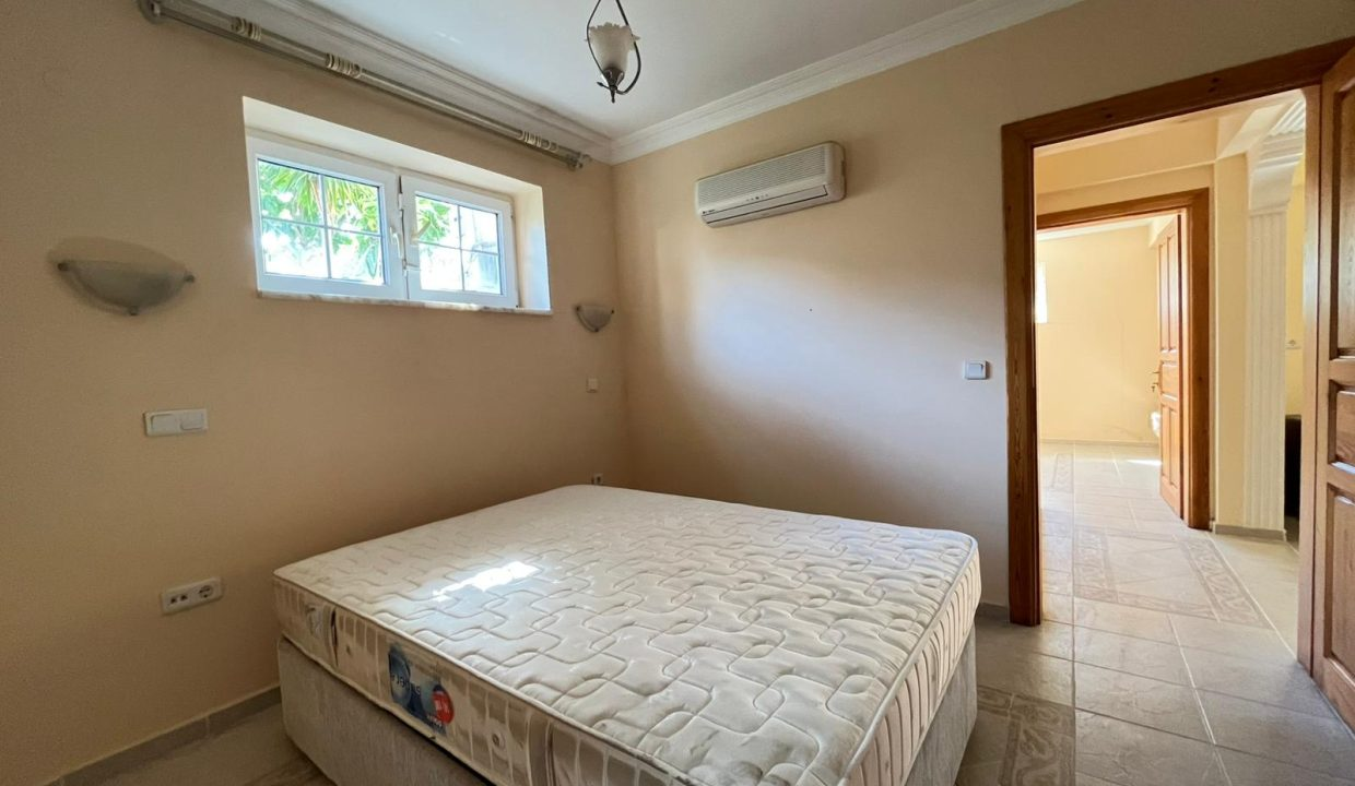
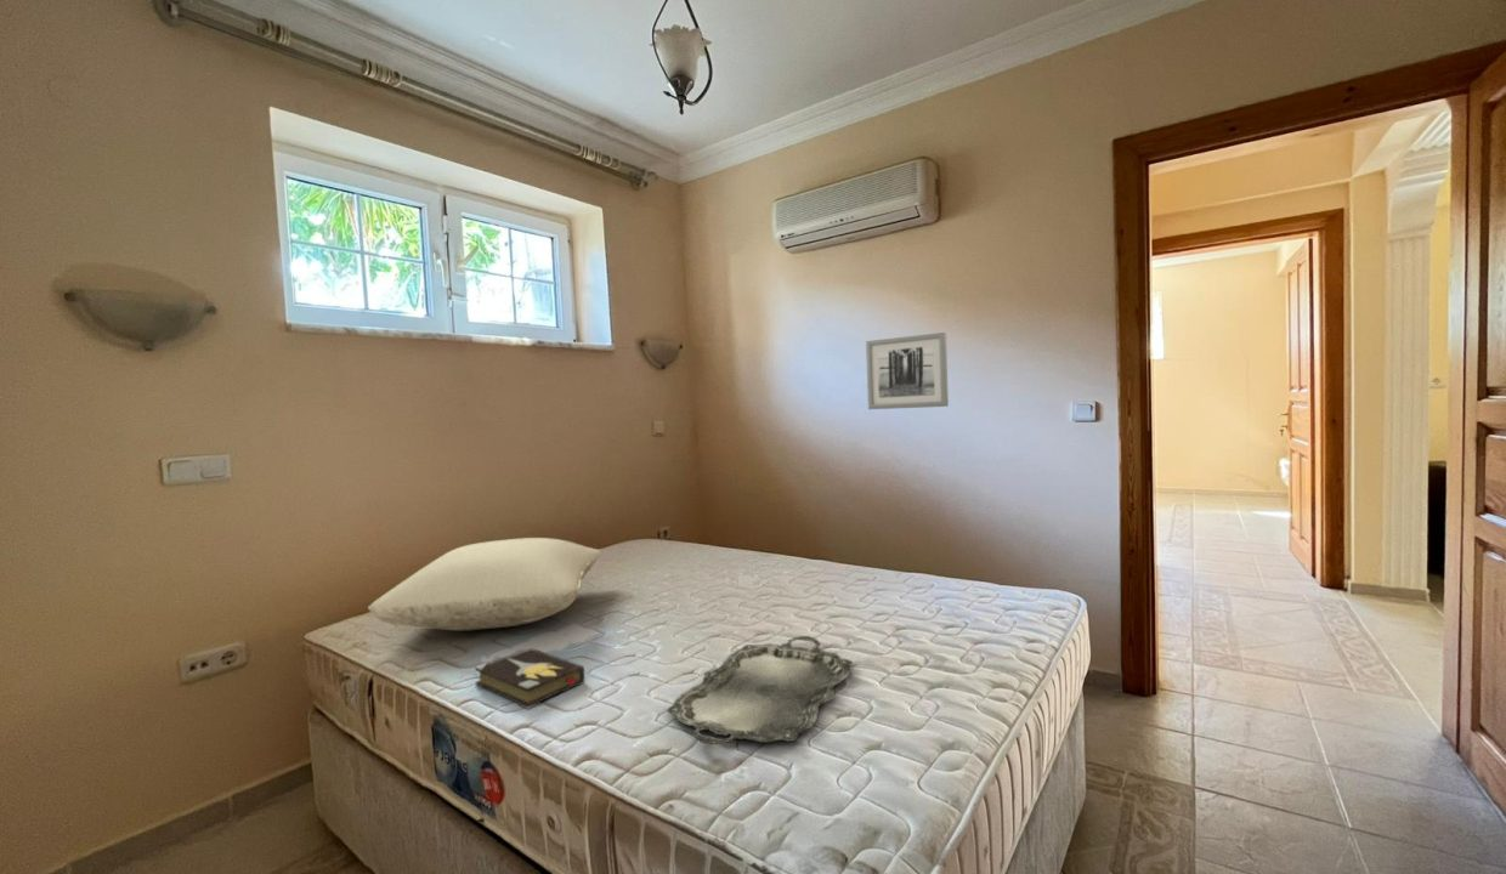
+ serving tray [666,635,854,745]
+ wall art [865,331,950,410]
+ hardback book [474,647,585,710]
+ pillow [367,537,602,632]
